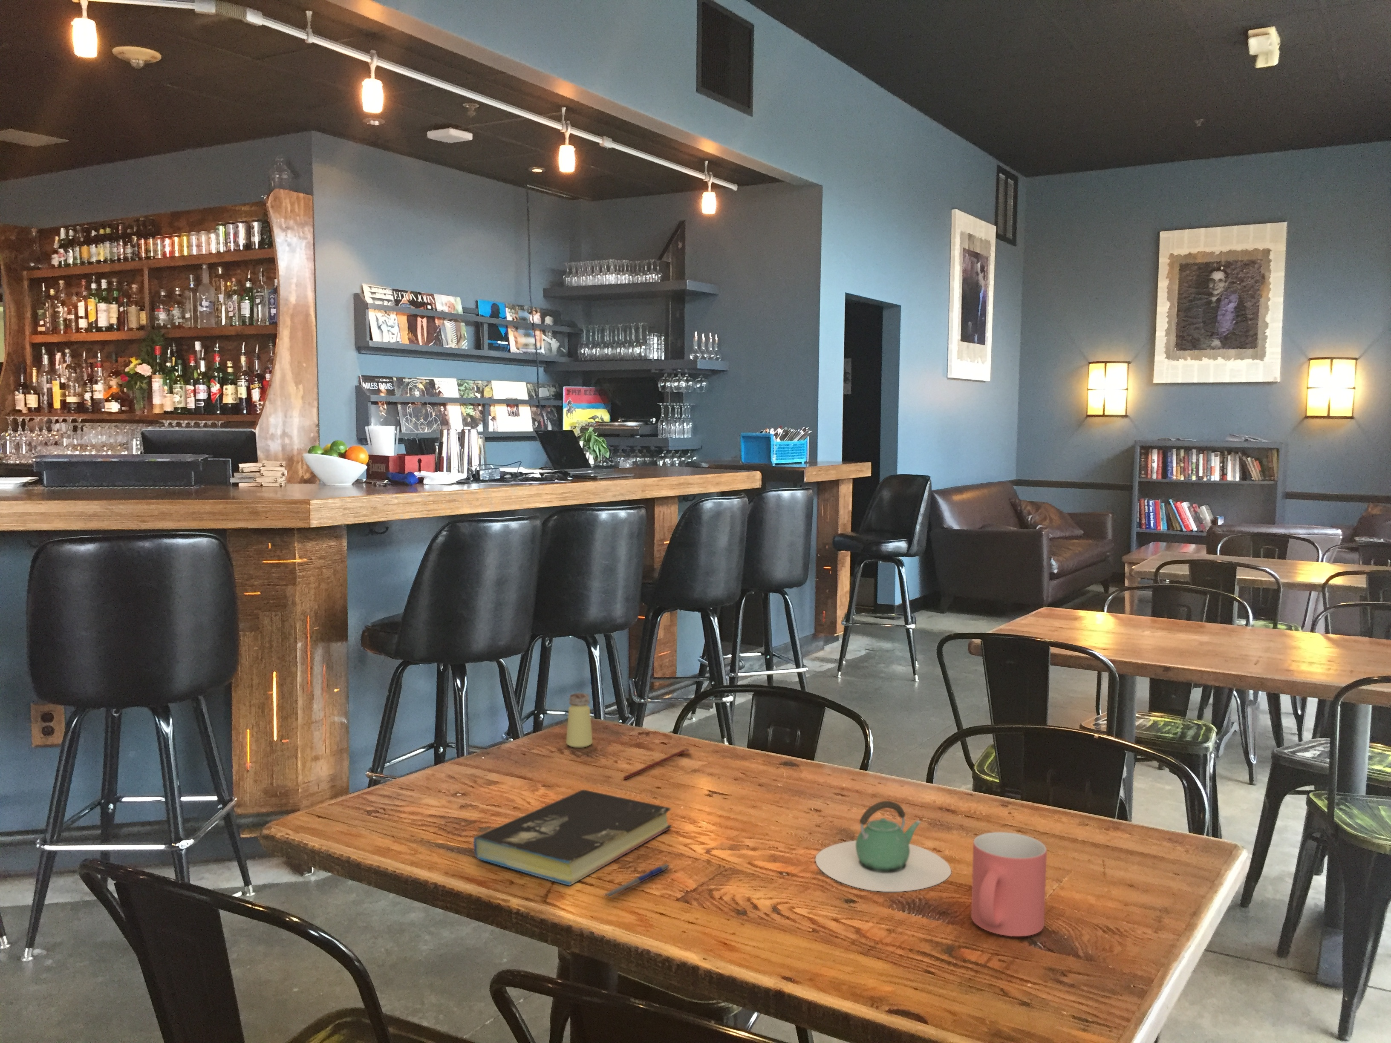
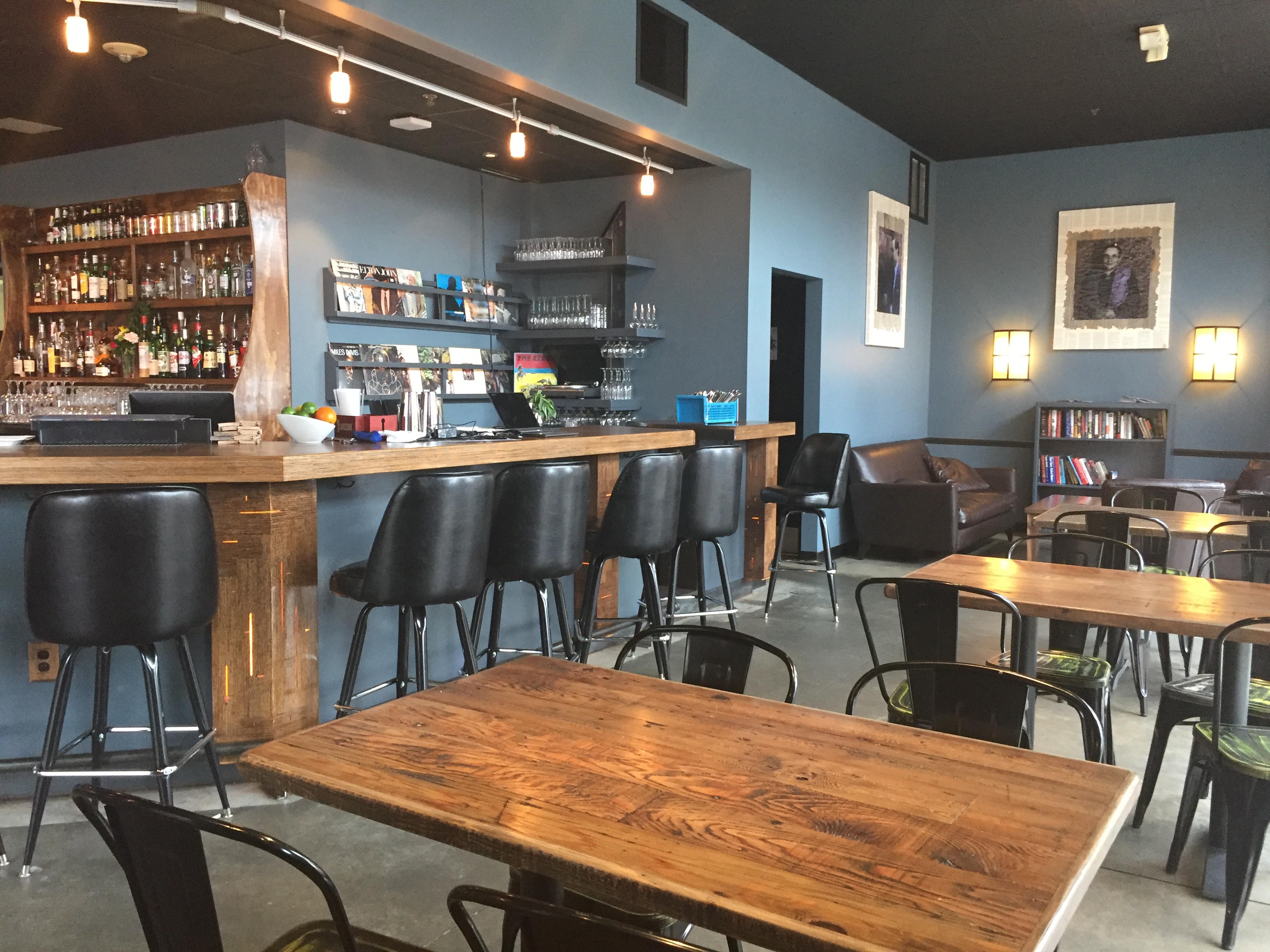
- book [473,789,672,886]
- teapot [815,801,952,892]
- pen [601,863,672,899]
- mug [970,832,1047,937]
- saltshaker [565,692,594,748]
- candle [623,748,691,780]
